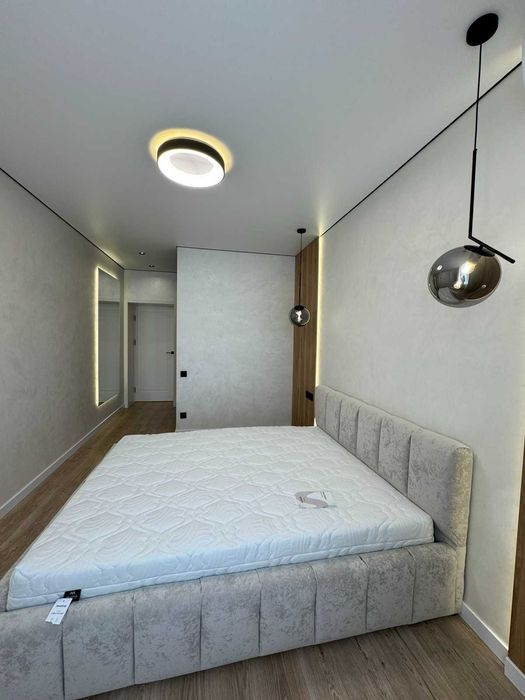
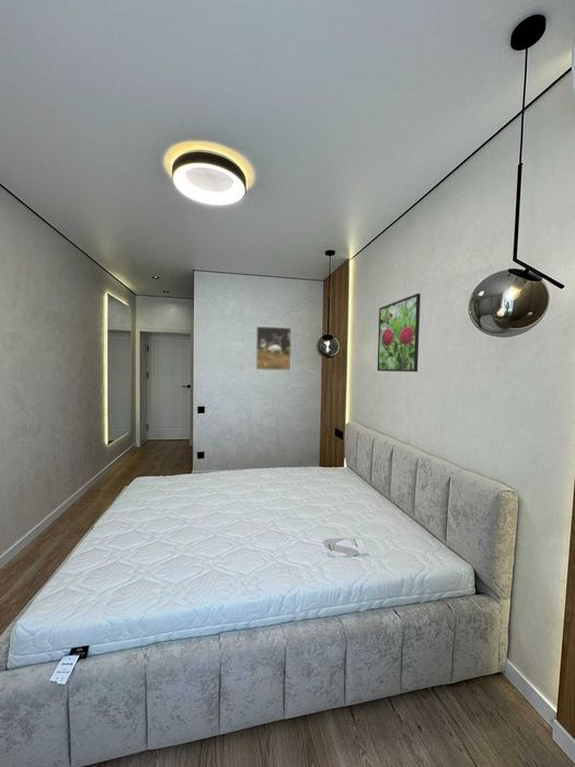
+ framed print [377,293,422,373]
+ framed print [255,325,292,371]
